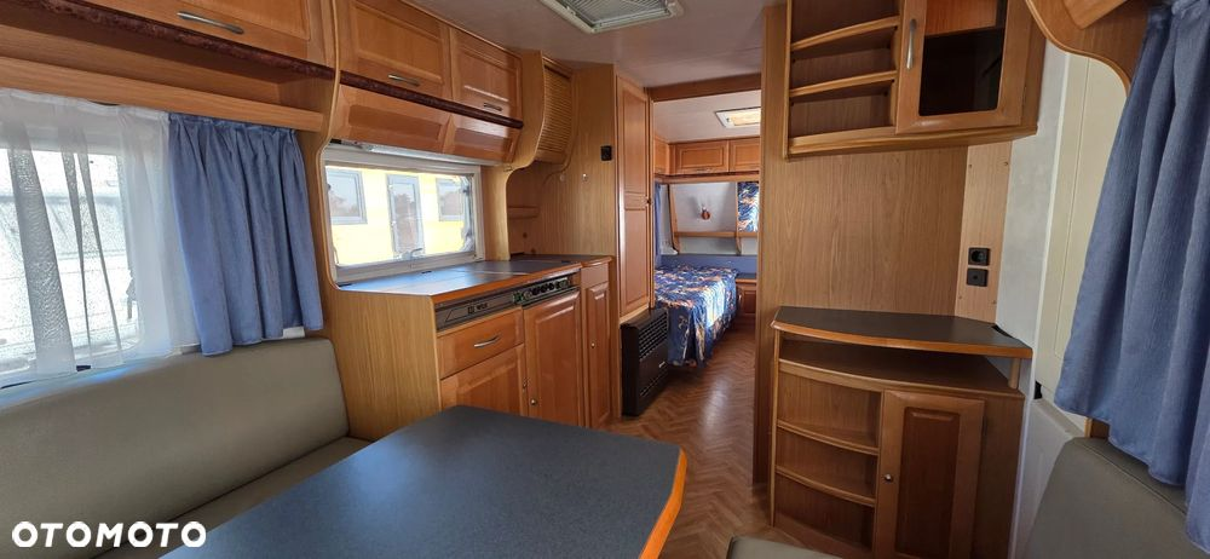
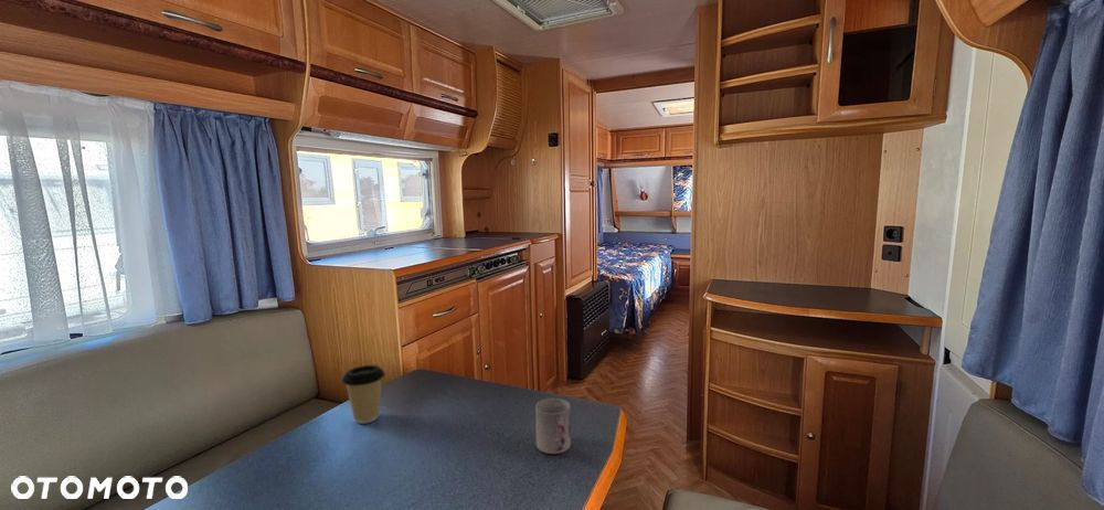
+ cup [534,397,572,455]
+ coffee cup [341,364,385,425]
